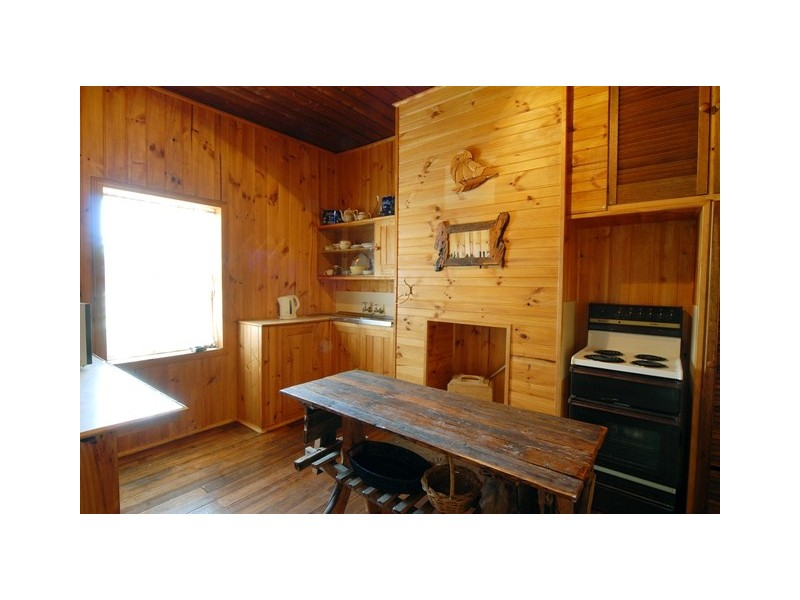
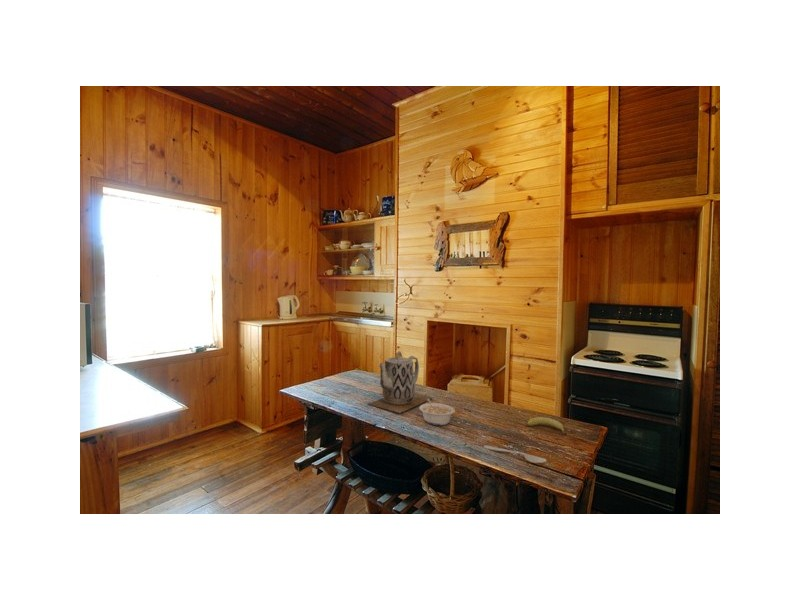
+ spoon [482,444,548,464]
+ teapot [368,350,434,414]
+ fruit [526,416,568,436]
+ legume [418,398,456,426]
